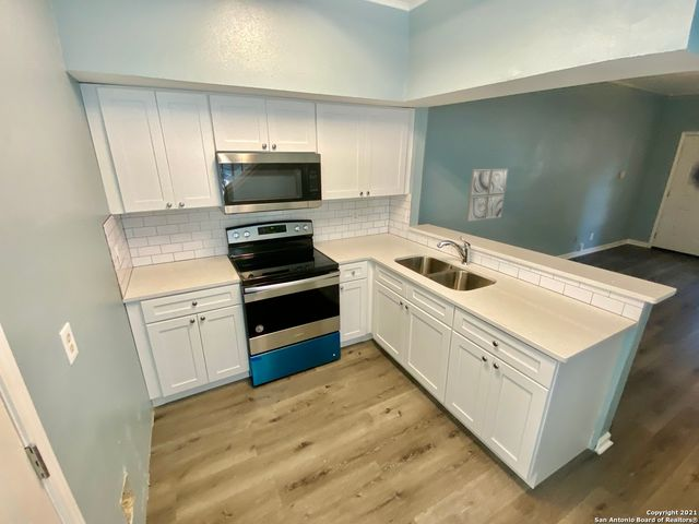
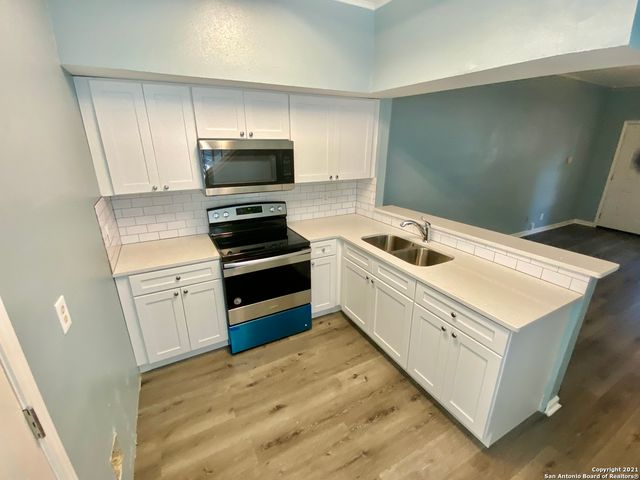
- wall art [465,168,509,223]
